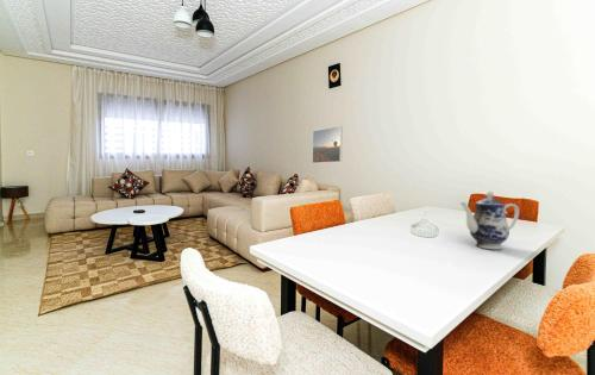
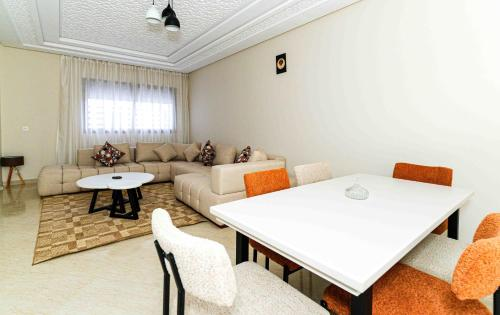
- teapot [459,190,520,250]
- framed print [312,125,344,164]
